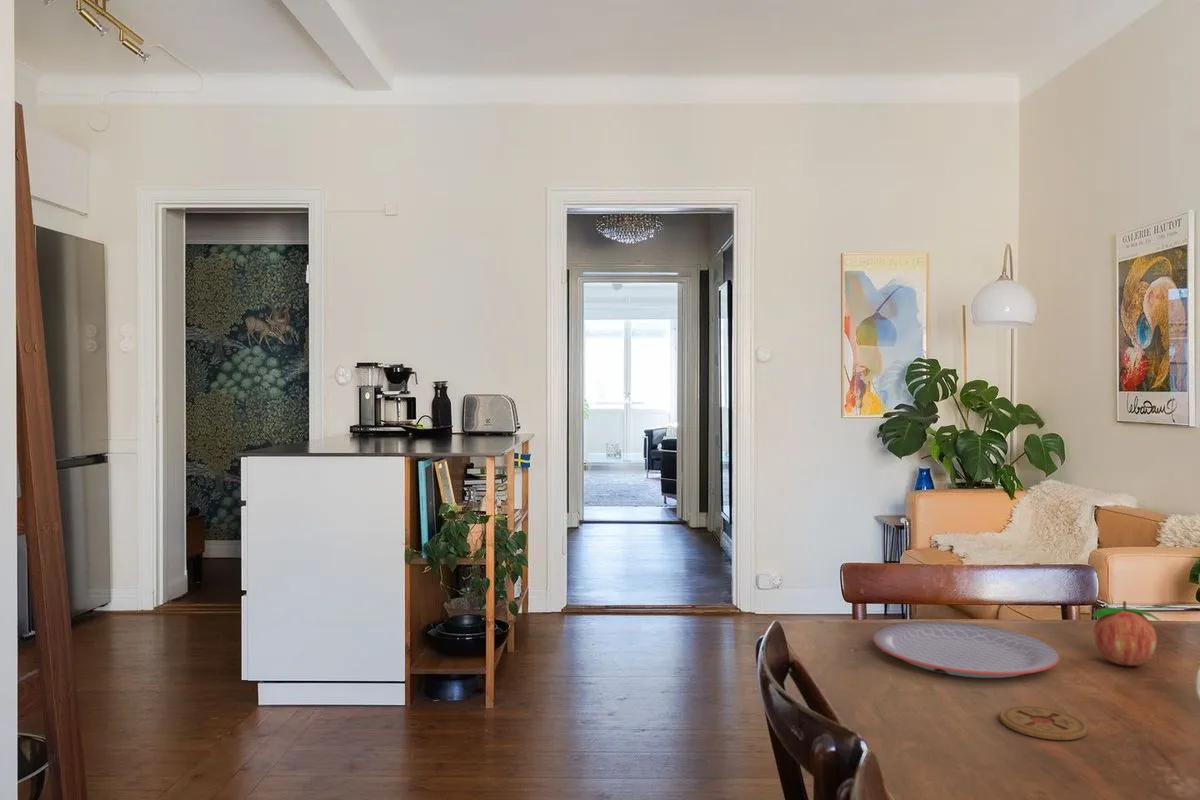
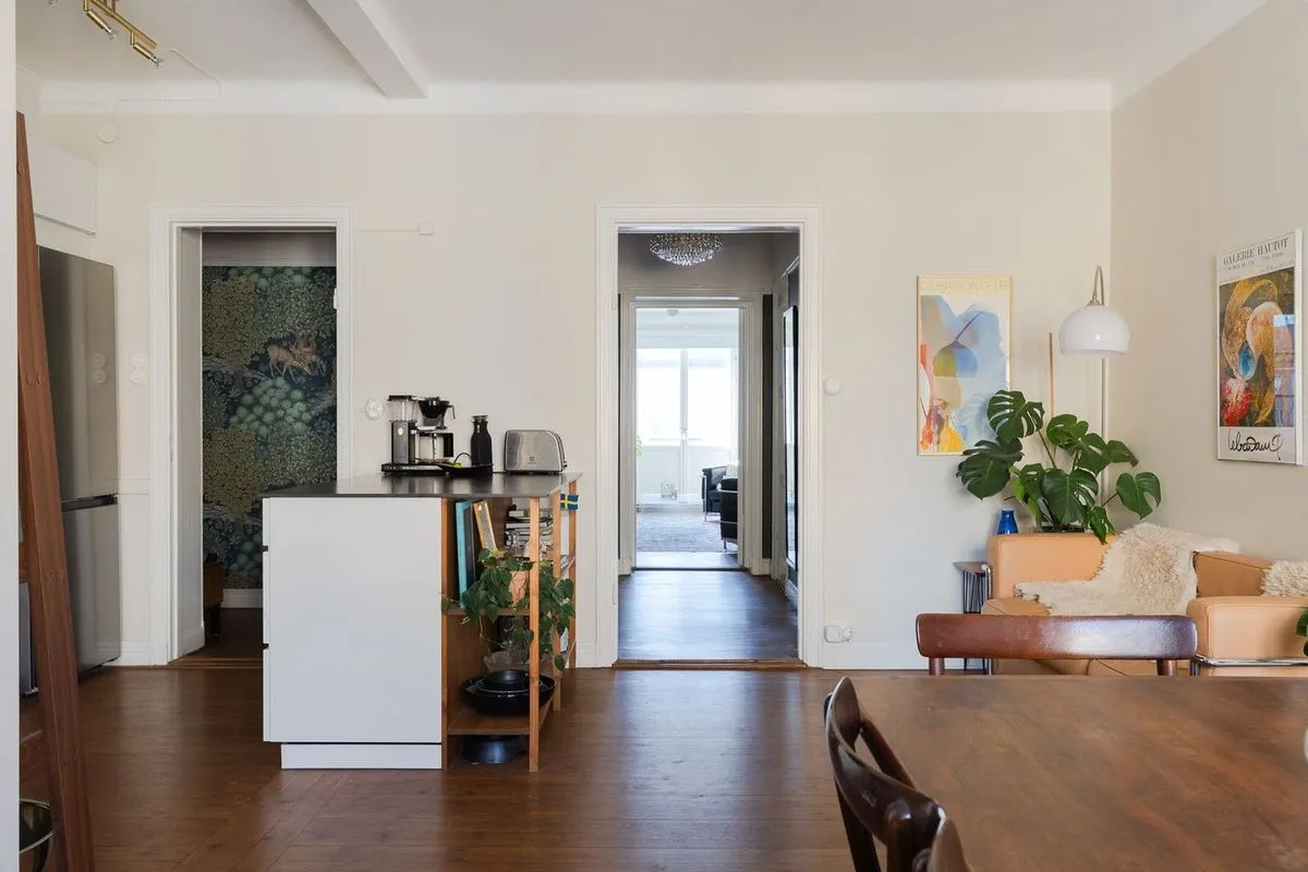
- fruit [1091,600,1161,667]
- coaster [999,705,1088,741]
- plate [872,620,1060,679]
